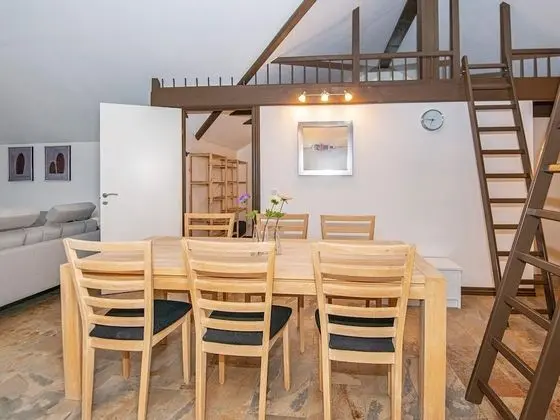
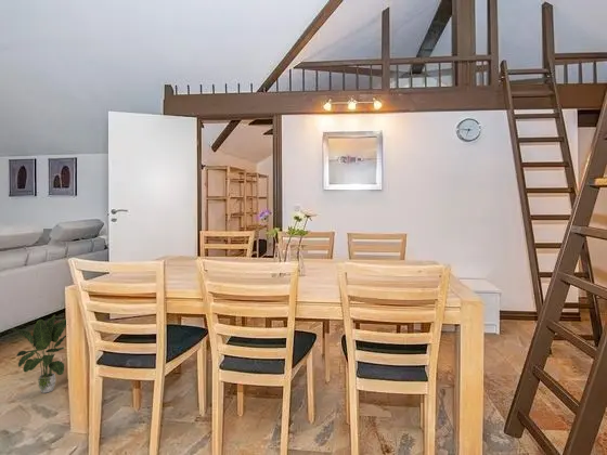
+ potted plant [9,313,67,394]
